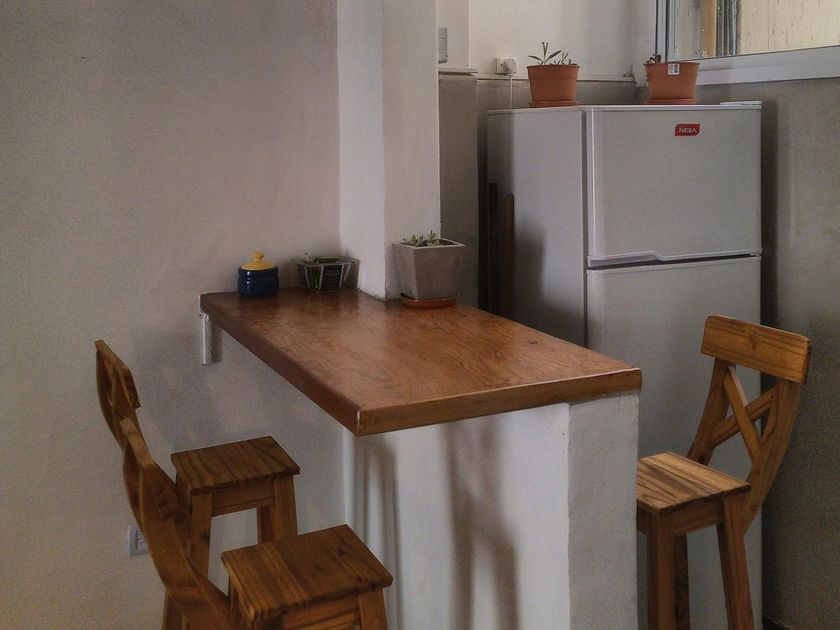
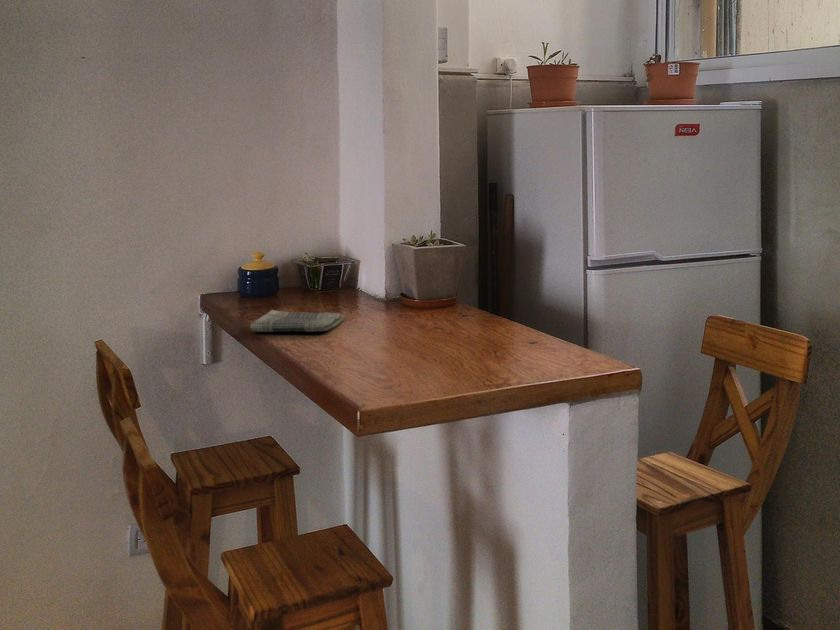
+ dish towel [249,309,346,333]
